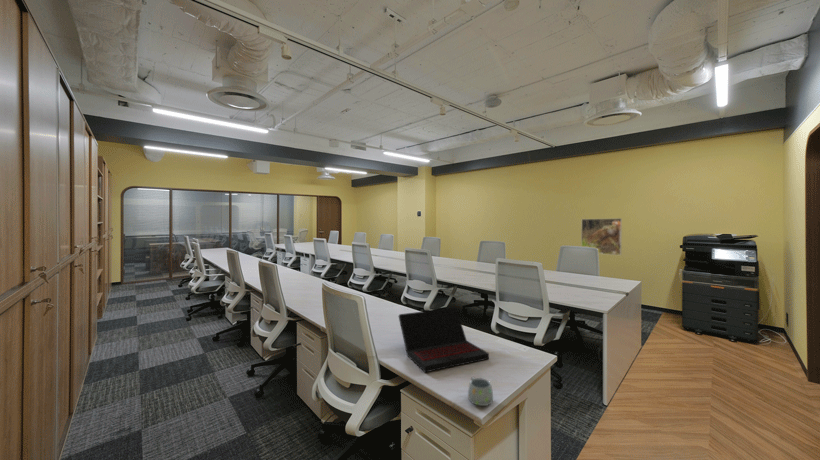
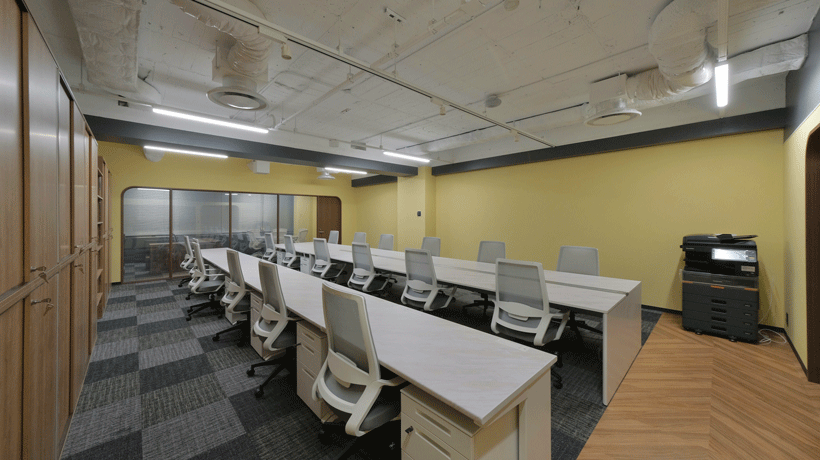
- mug [467,376,494,407]
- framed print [580,217,623,256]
- laptop [398,307,490,373]
